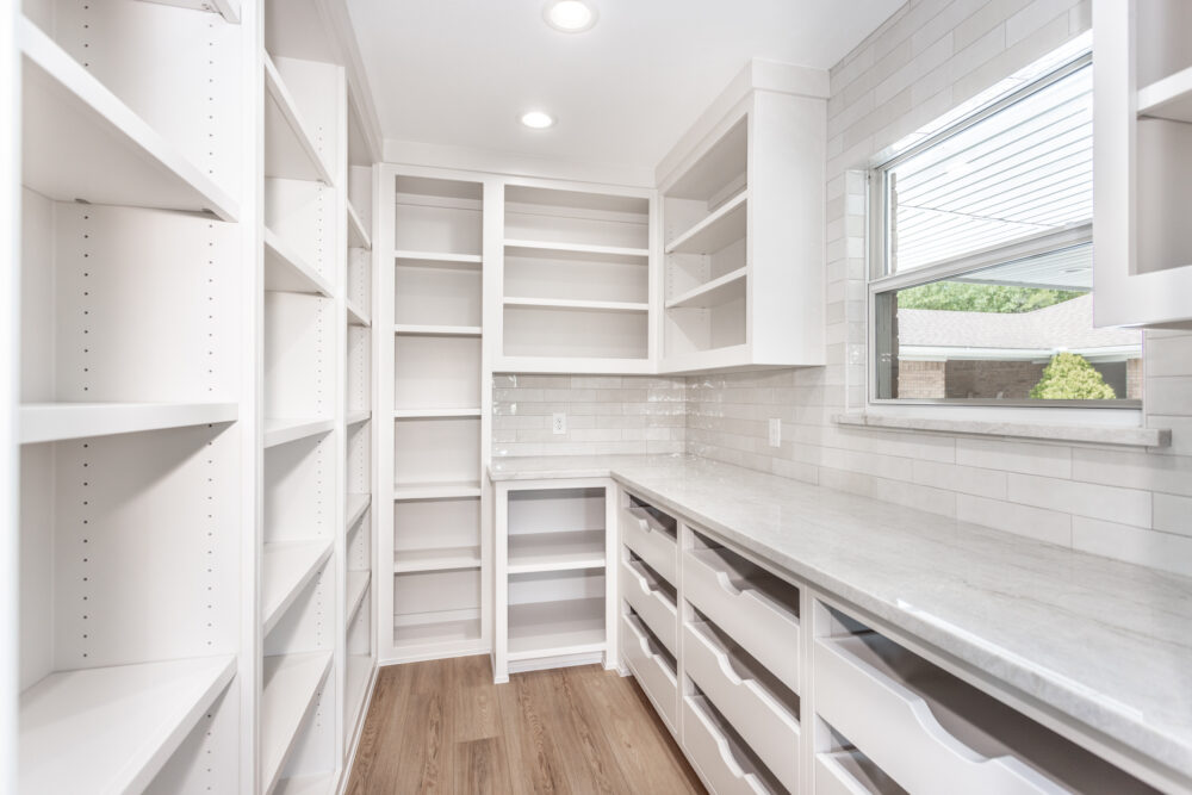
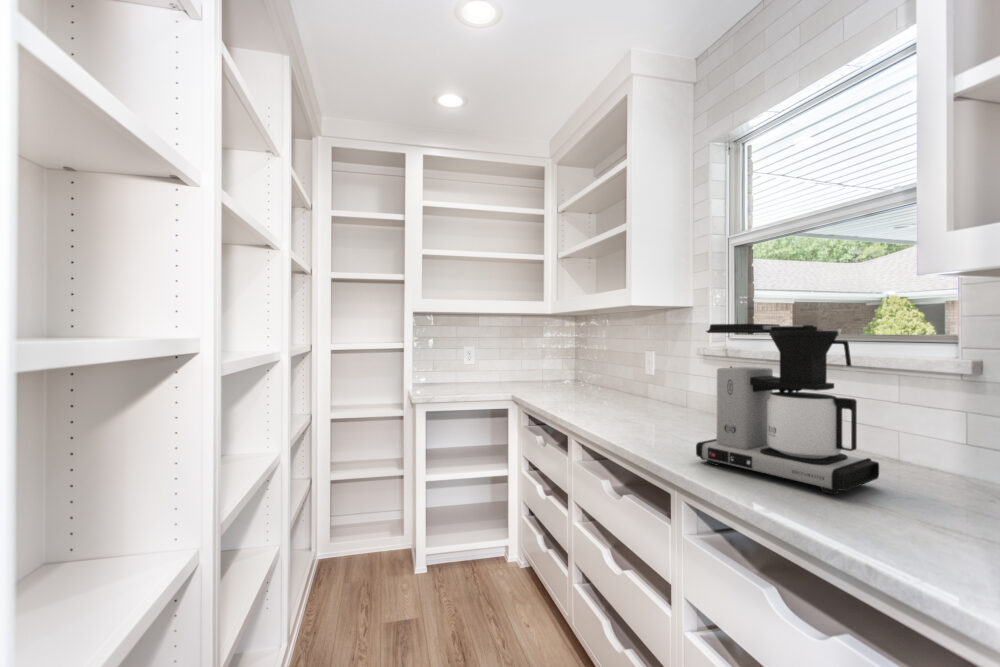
+ coffee maker [695,323,880,496]
